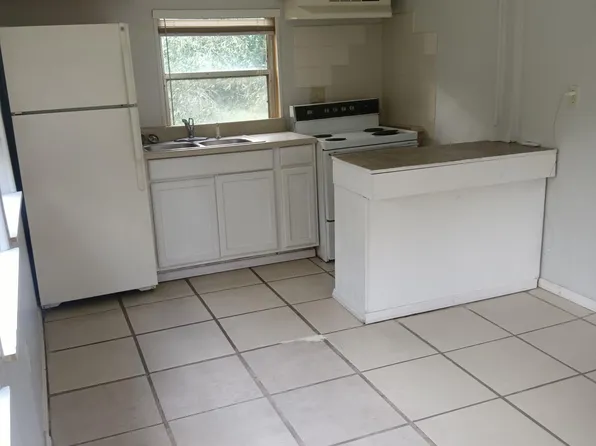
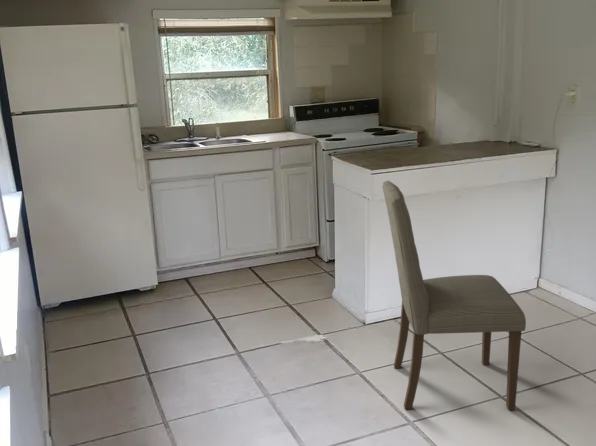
+ dining chair [382,180,527,411]
